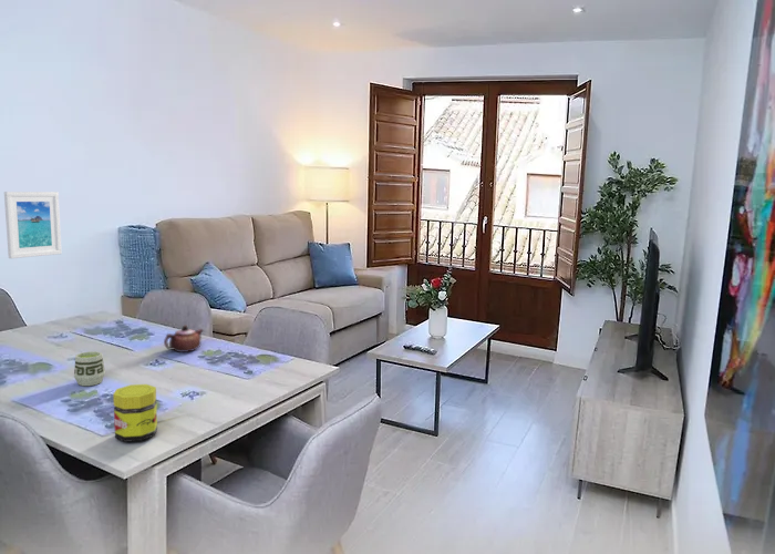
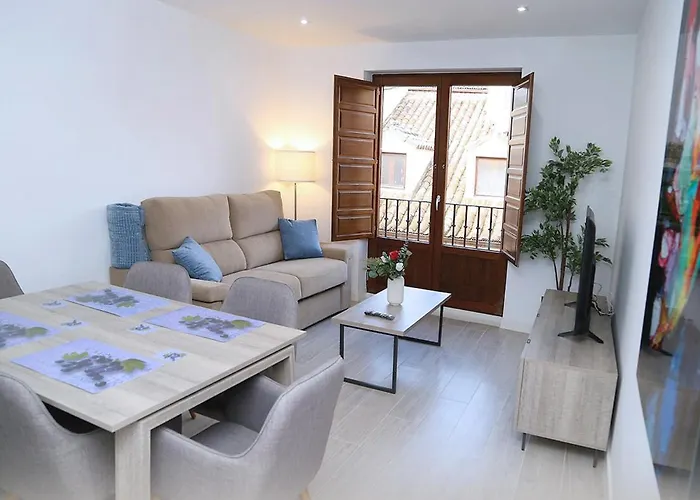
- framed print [3,191,63,259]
- jar [112,383,158,443]
- cup [73,350,106,387]
- teapot [163,324,205,353]
